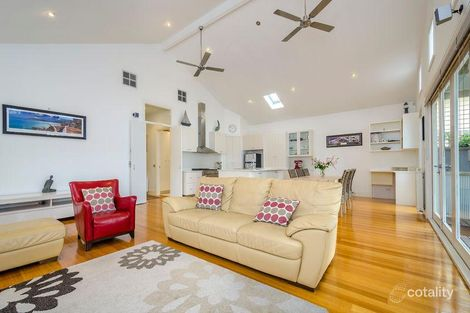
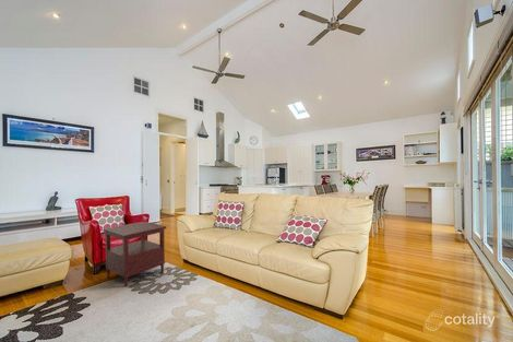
+ side table [103,221,167,287]
